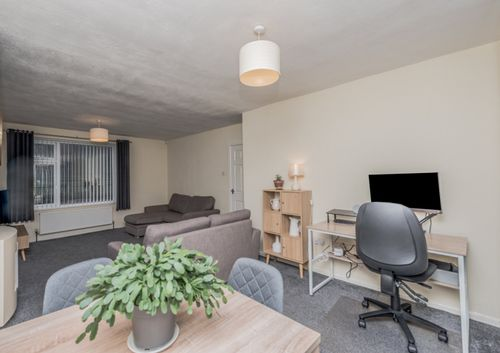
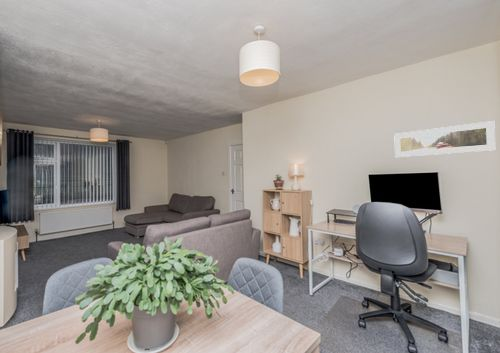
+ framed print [393,120,496,158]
